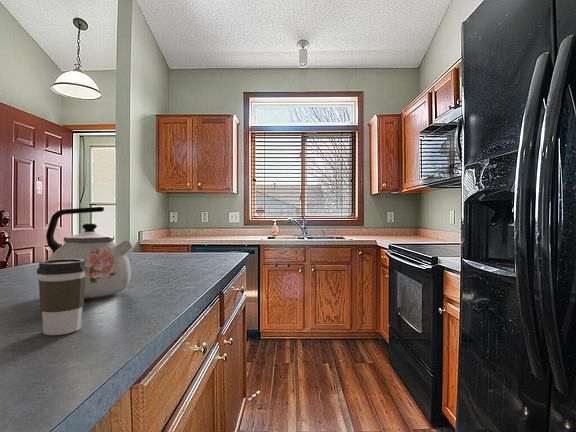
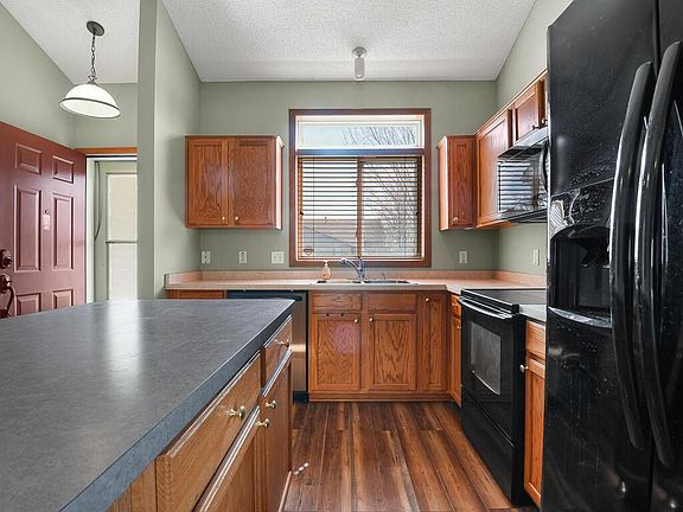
- kettle [45,206,133,300]
- coffee cup [36,259,87,336]
